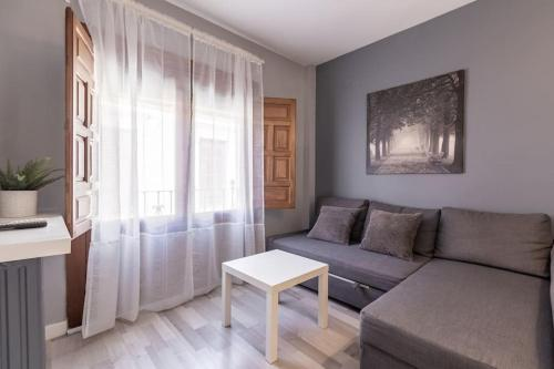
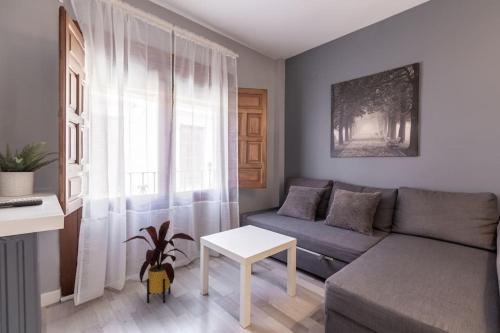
+ house plant [121,219,196,304]
